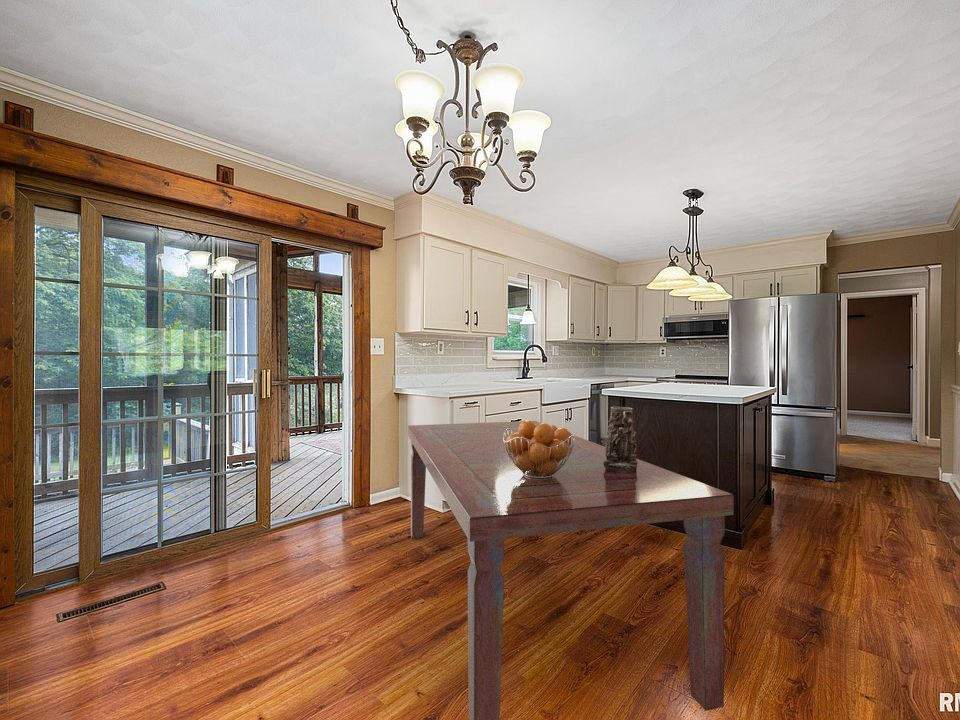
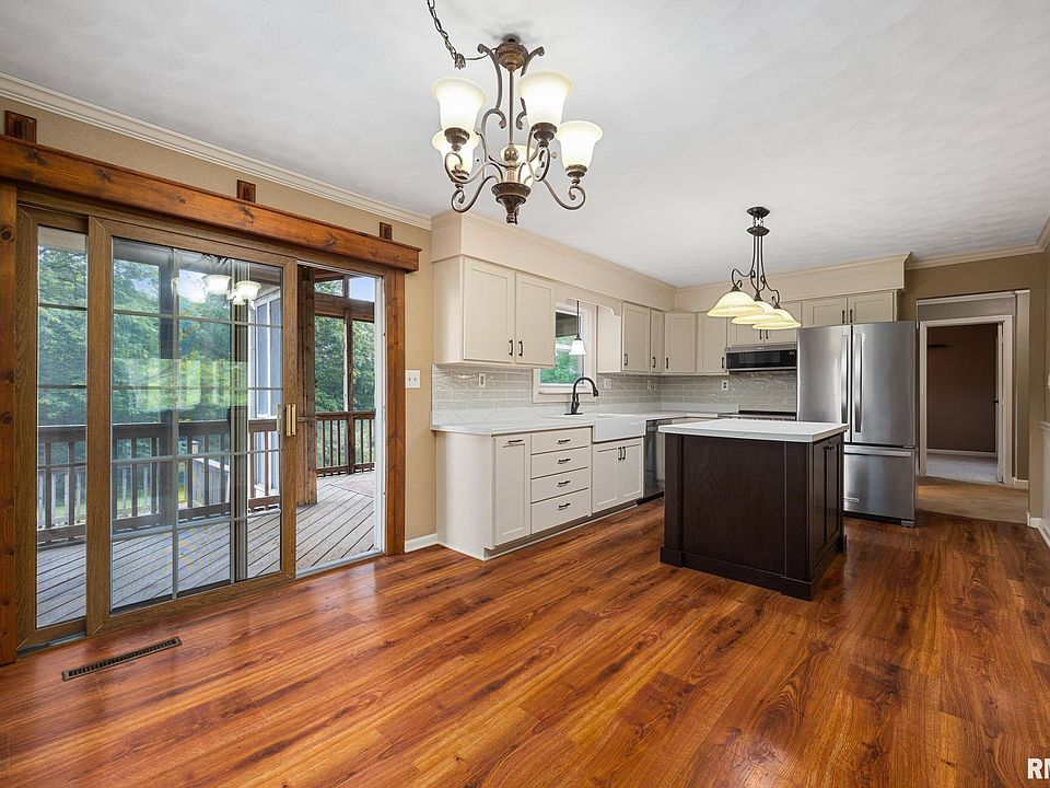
- fruit basket [503,419,576,479]
- dining table [407,420,734,720]
- vase [604,406,638,473]
